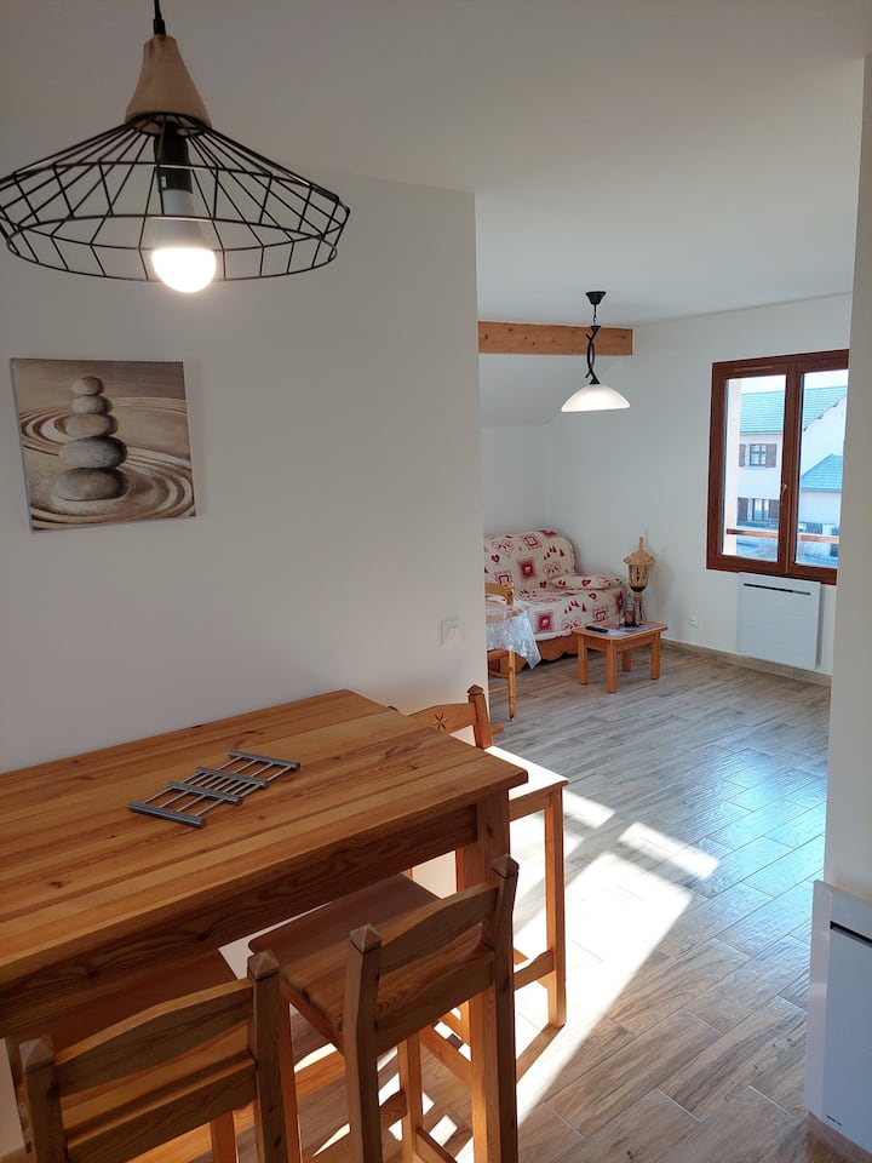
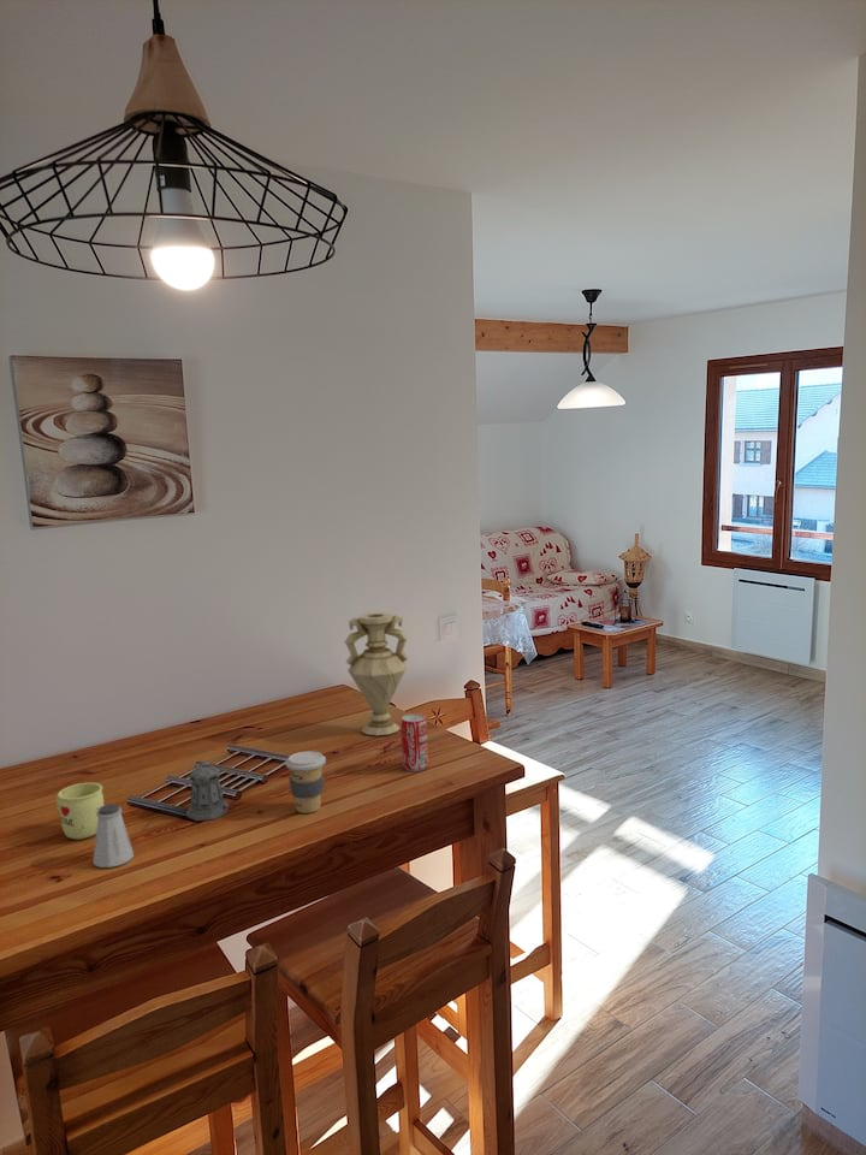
+ coffee cup [284,750,327,815]
+ beverage can [399,713,429,772]
+ mug [55,782,105,840]
+ pepper shaker [185,762,230,822]
+ vase [343,611,410,736]
+ saltshaker [91,802,135,869]
